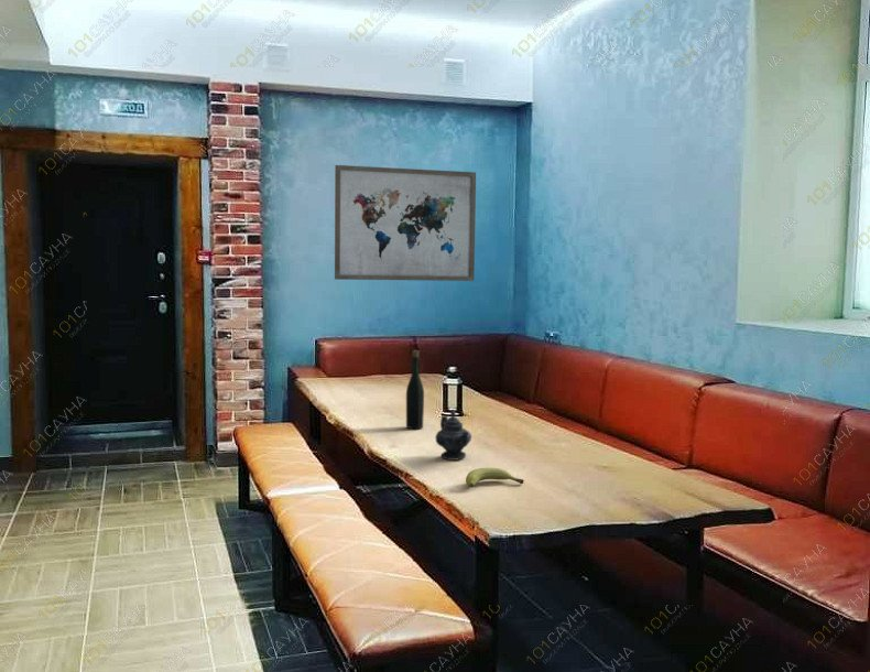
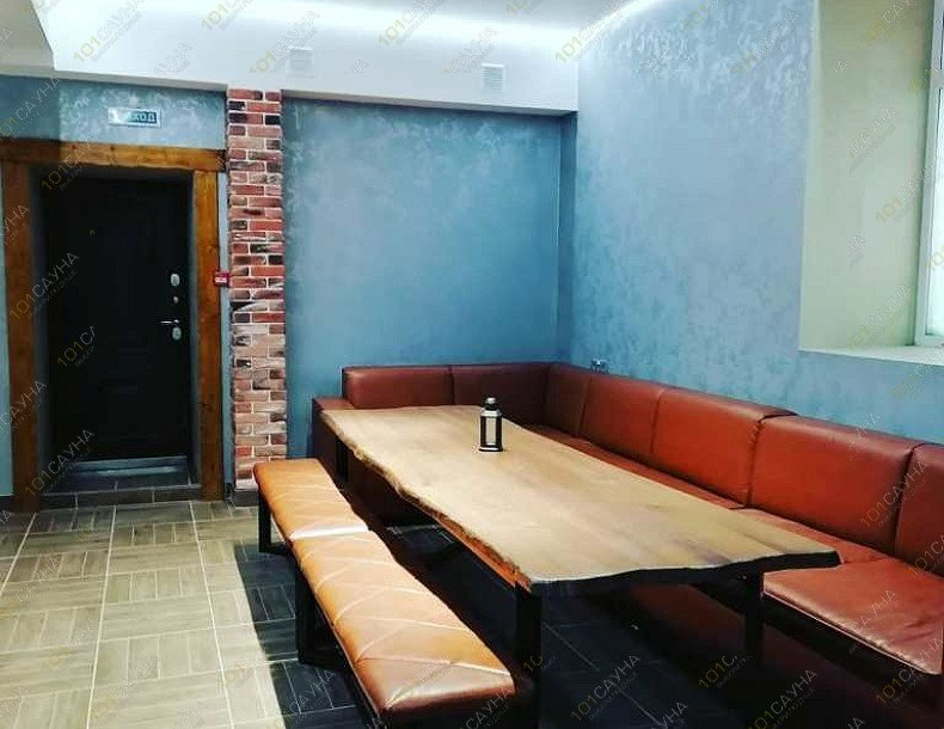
- fruit [465,467,525,488]
- bottle [405,349,425,430]
- teapot [435,408,472,462]
- wall art [334,164,477,282]
